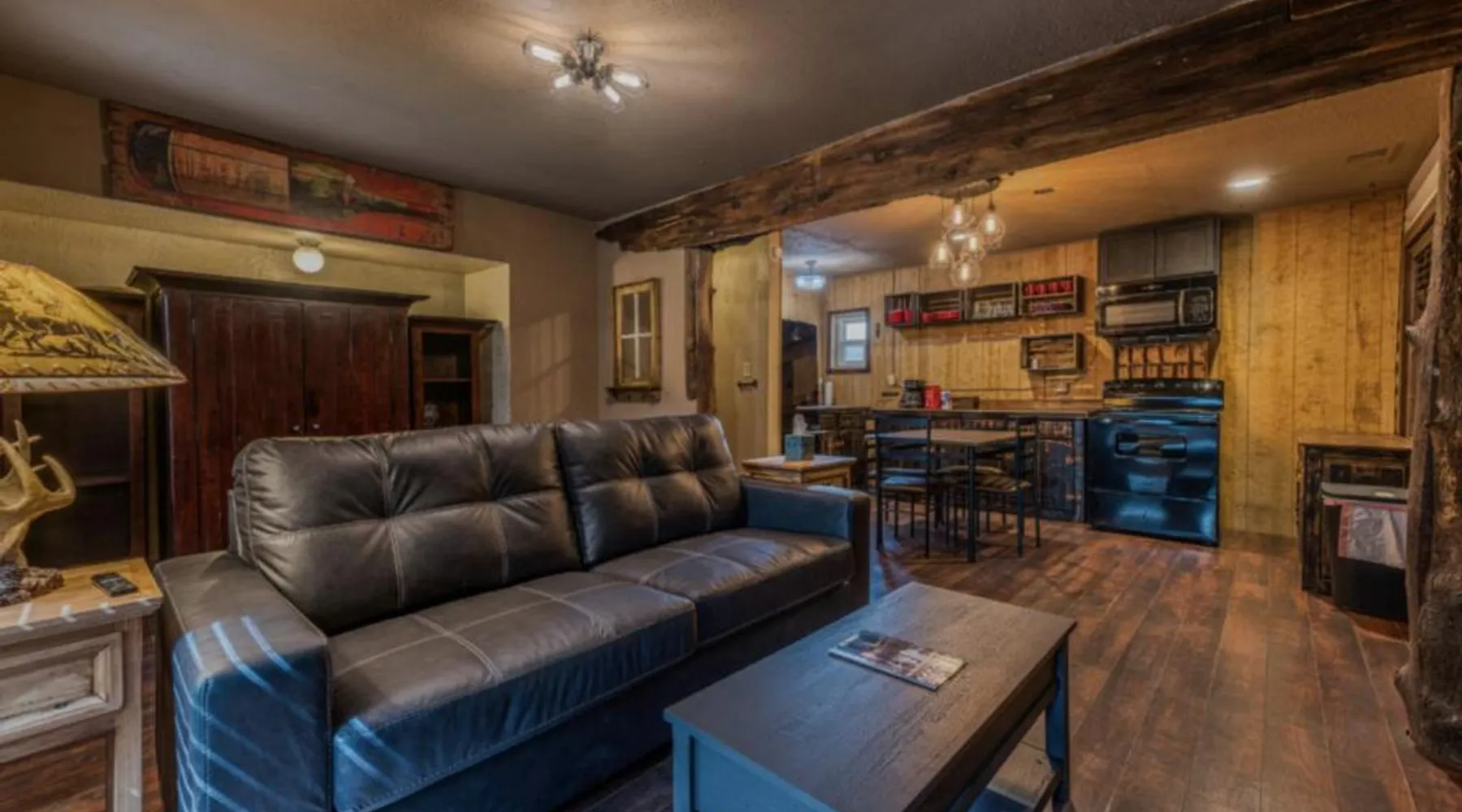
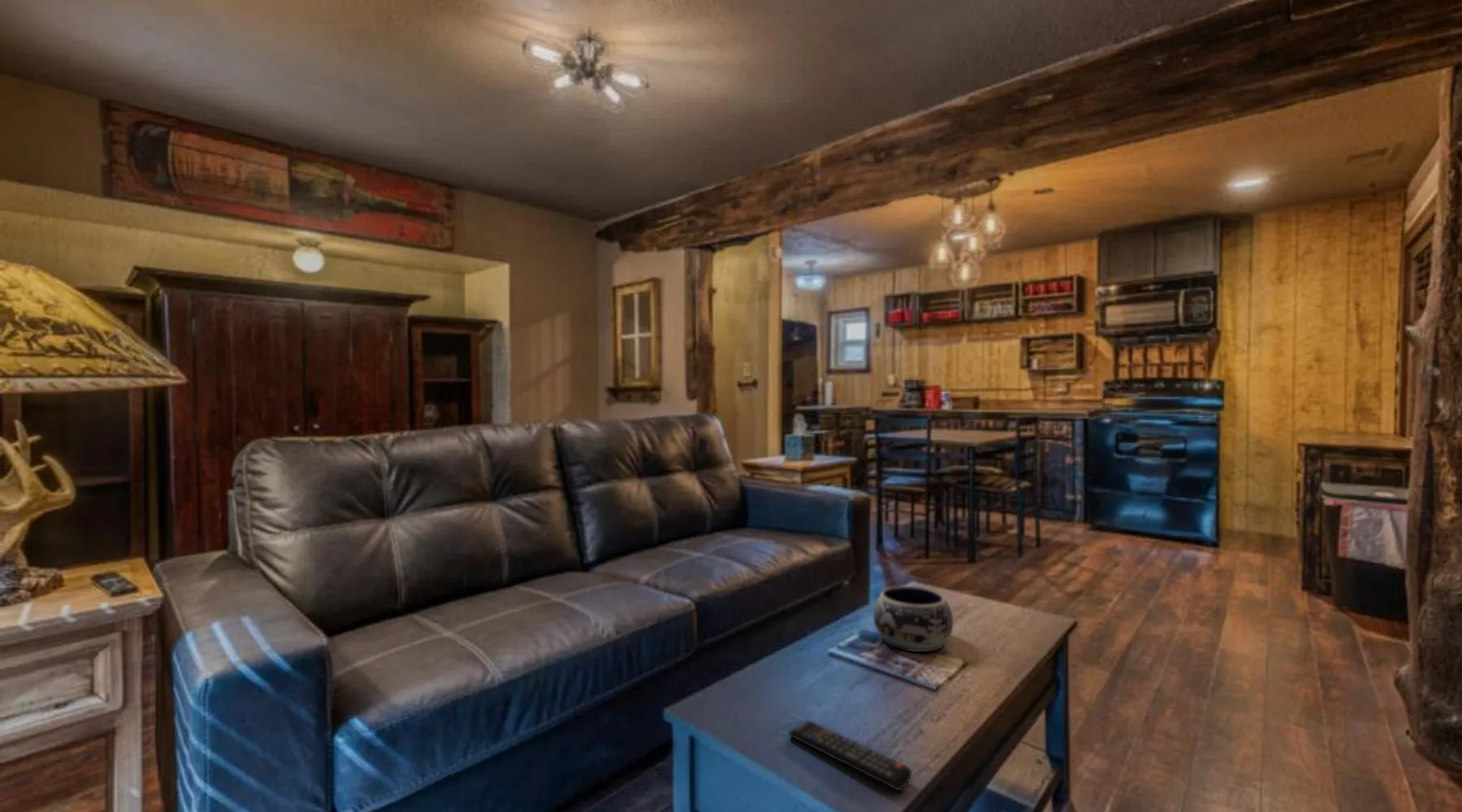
+ remote control [788,719,913,792]
+ decorative bowl [872,585,954,653]
